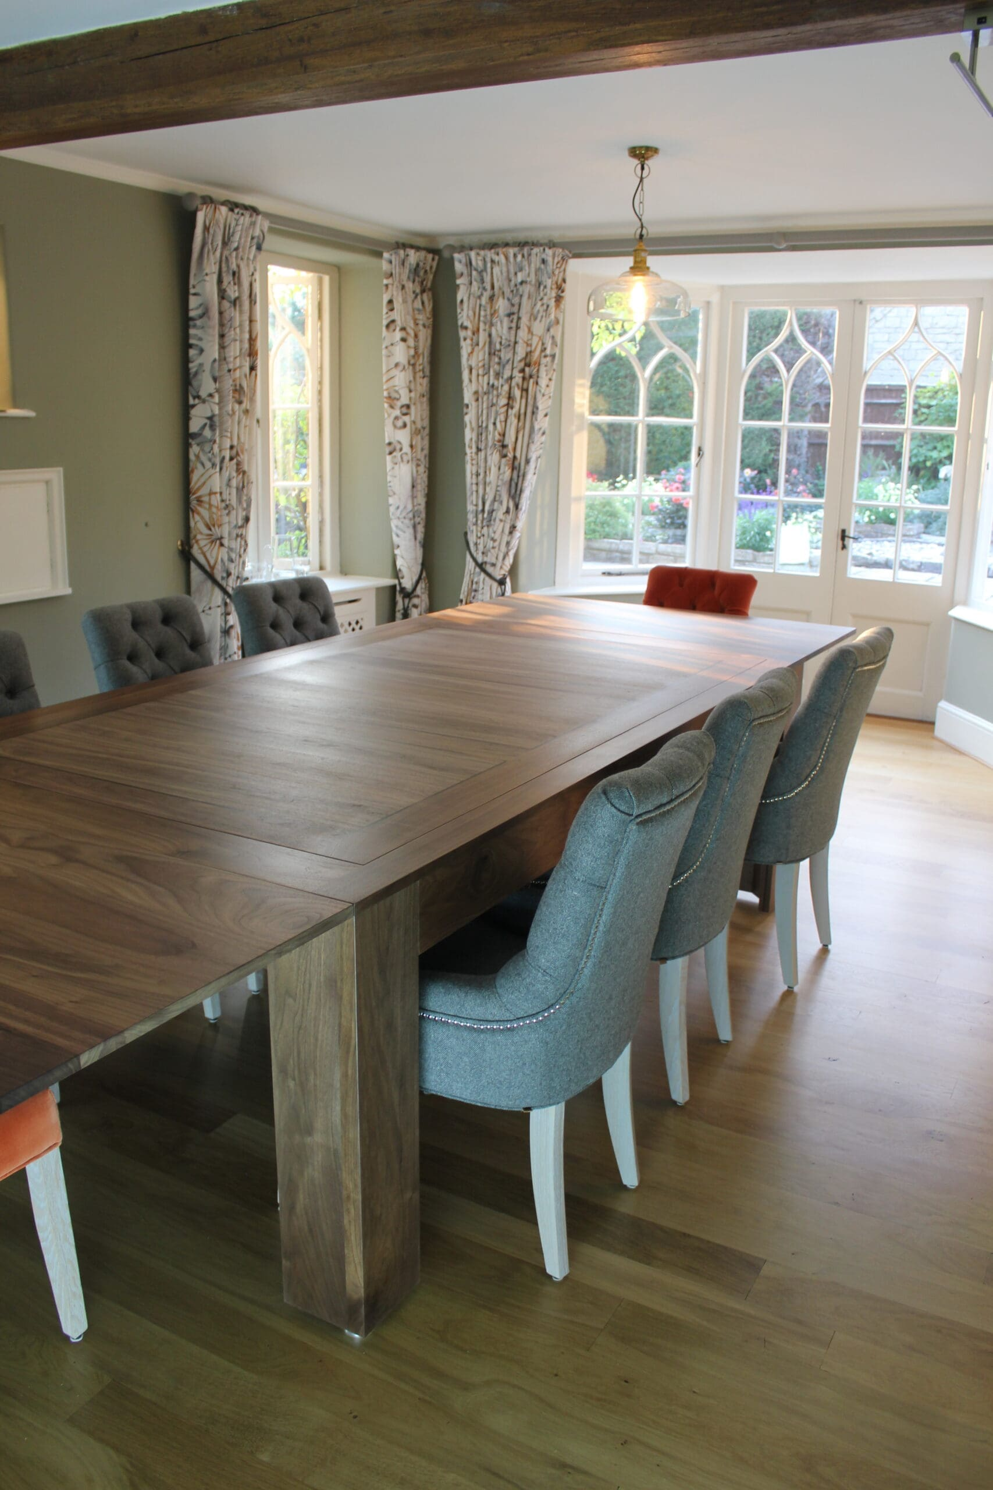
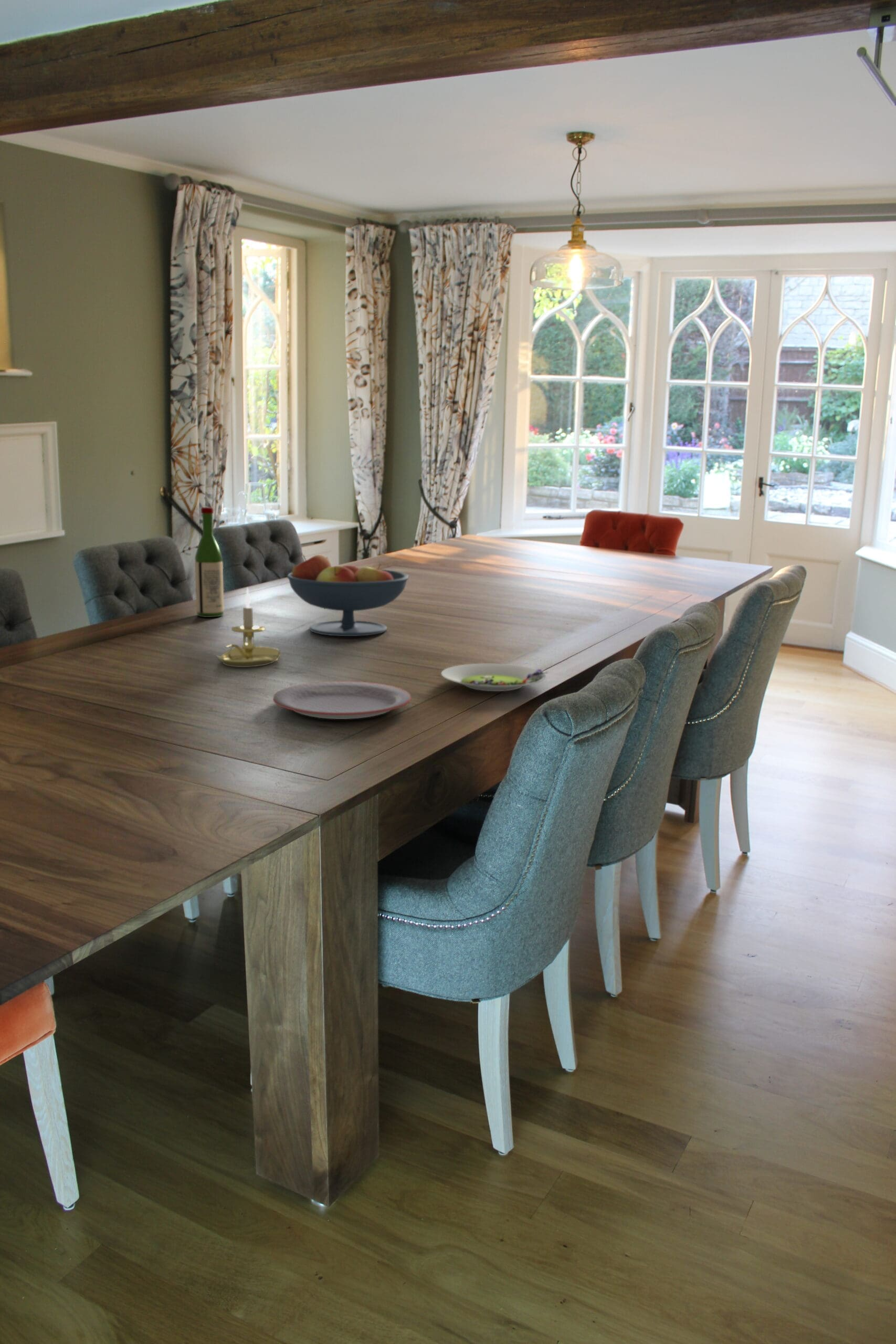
+ wine bottle [194,507,224,618]
+ salad plate [440,663,548,692]
+ fruit bowl [287,554,409,637]
+ plate [272,681,412,720]
+ candle holder [216,587,281,668]
